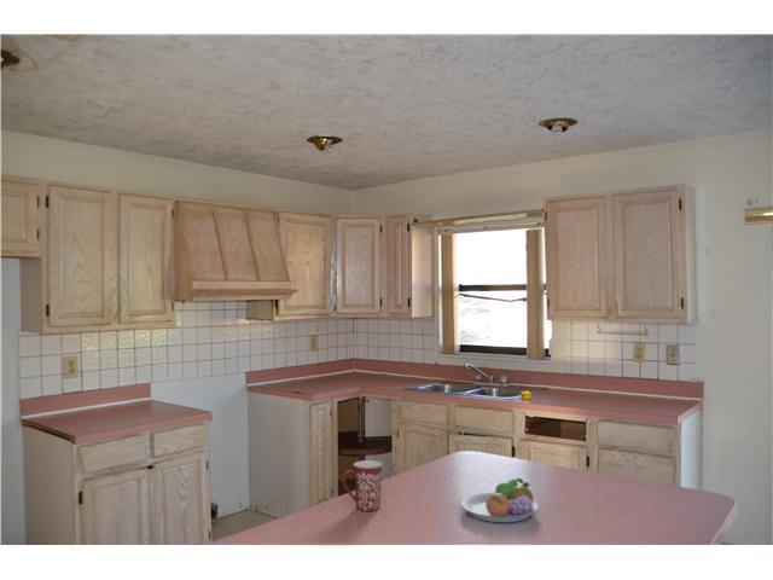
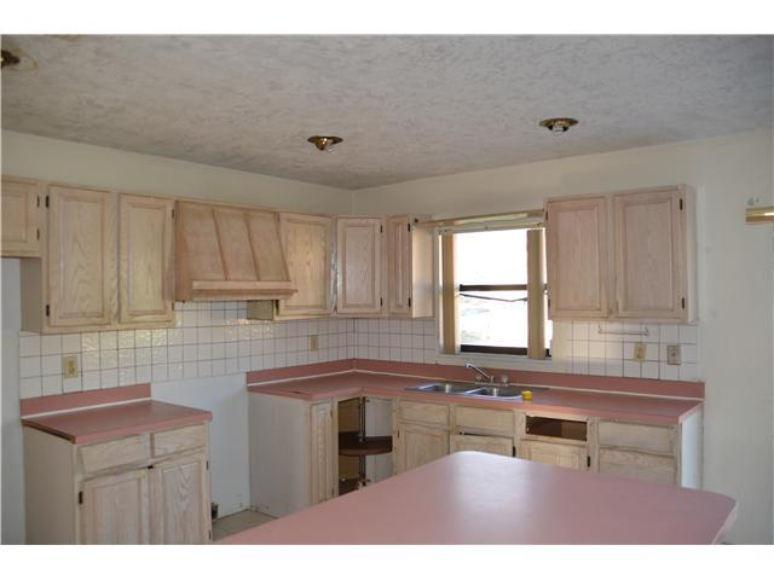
- mug [341,459,384,512]
- fruit bowl [460,477,539,523]
